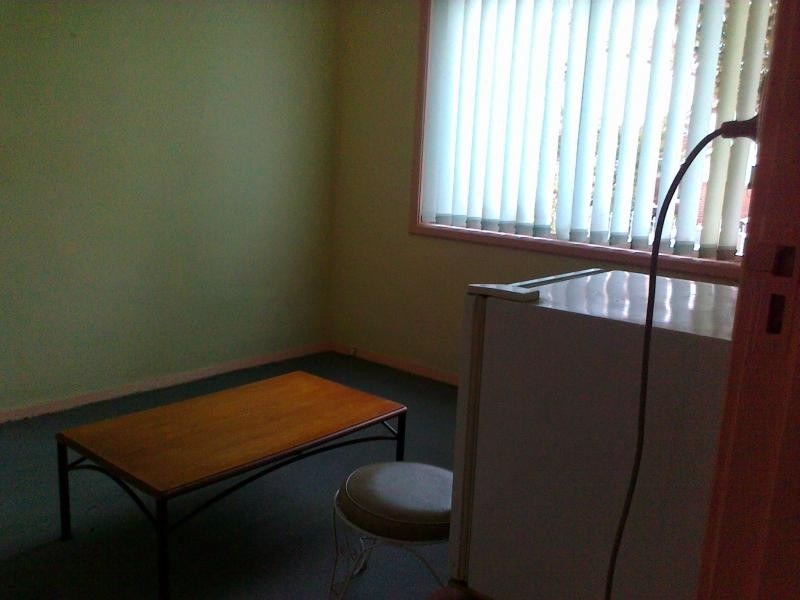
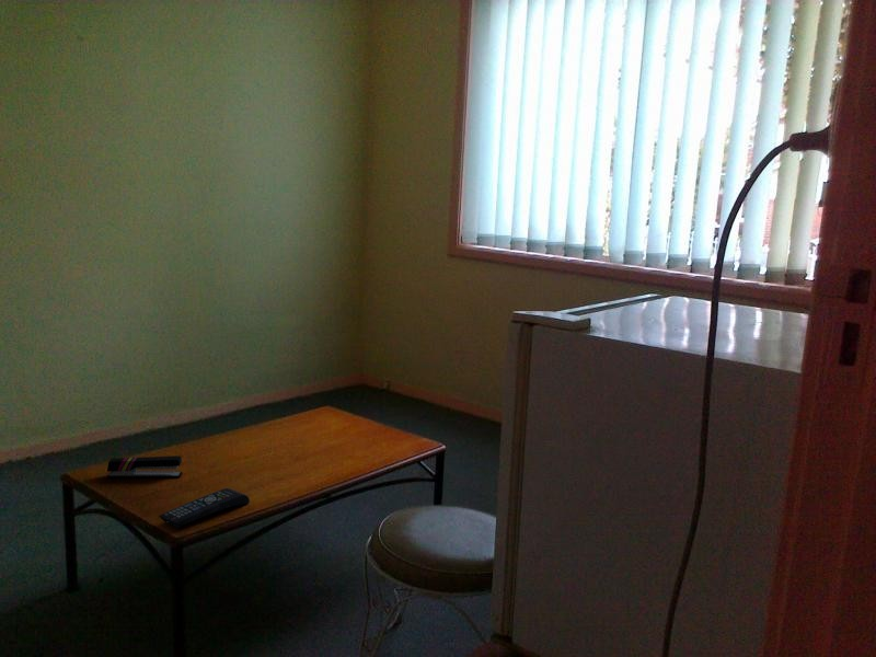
+ stapler [106,454,183,479]
+ remote control [158,487,251,528]
